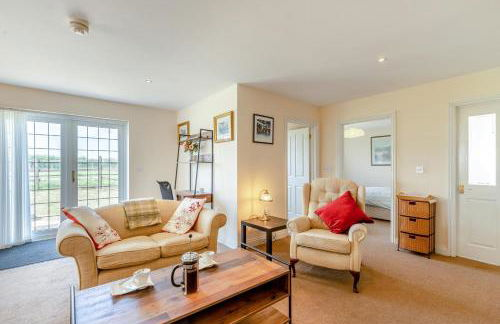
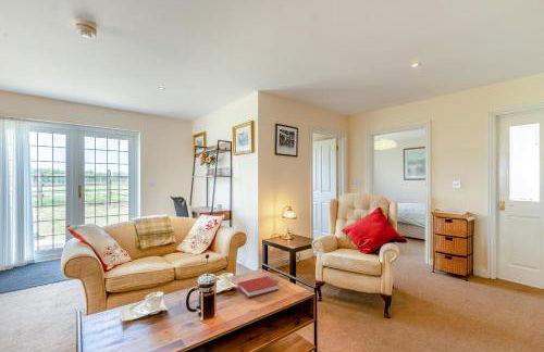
+ book [237,275,281,299]
